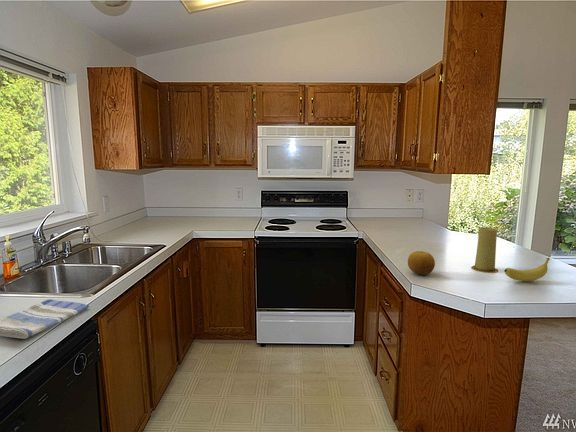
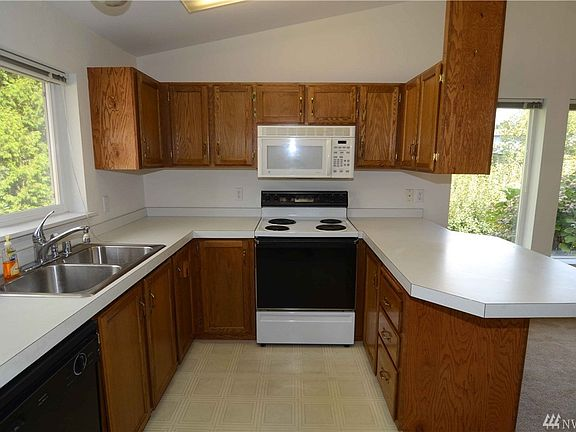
- dish towel [0,298,90,340]
- fruit [407,250,436,276]
- candle [470,226,499,274]
- fruit [504,257,551,282]
